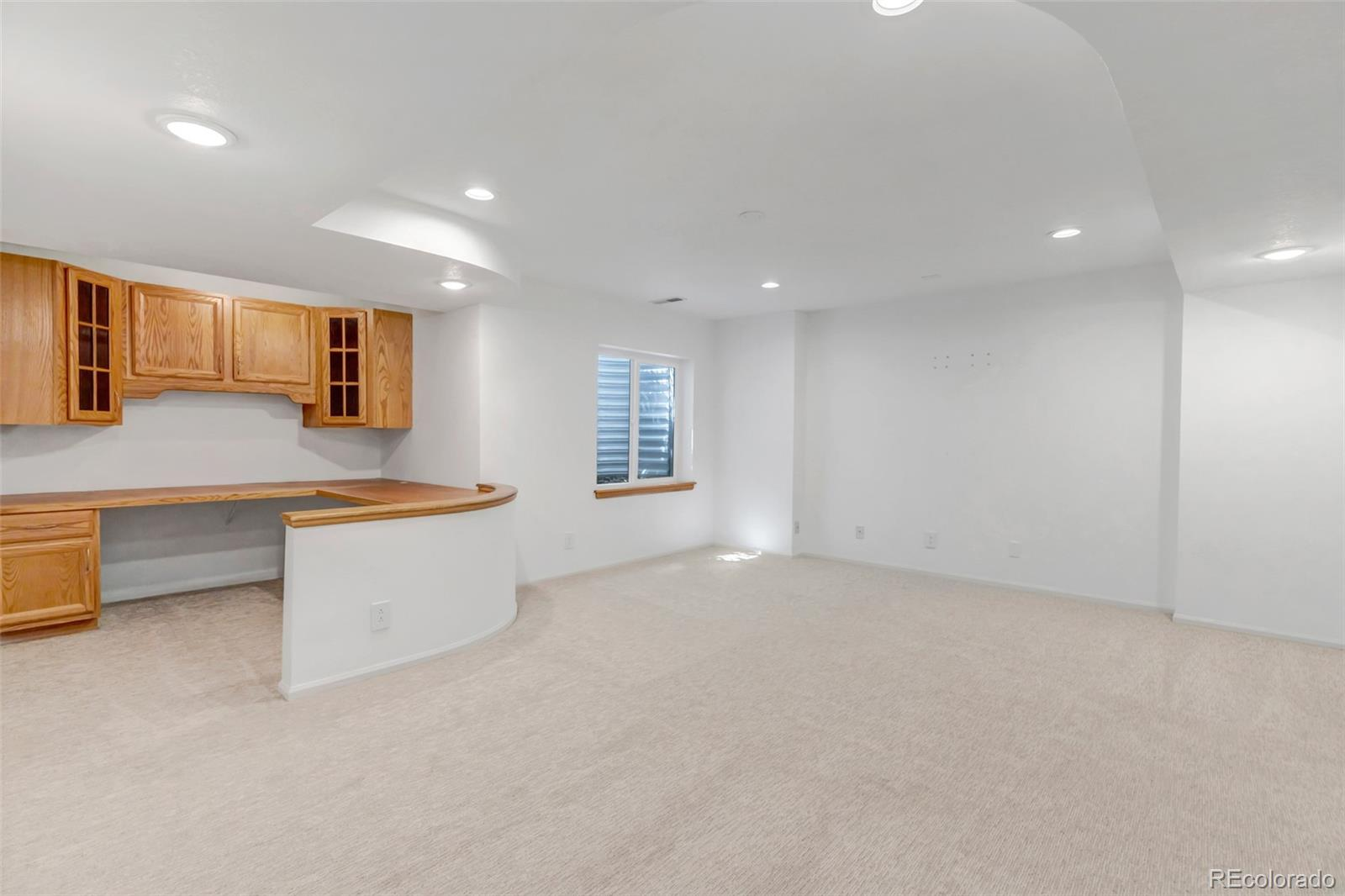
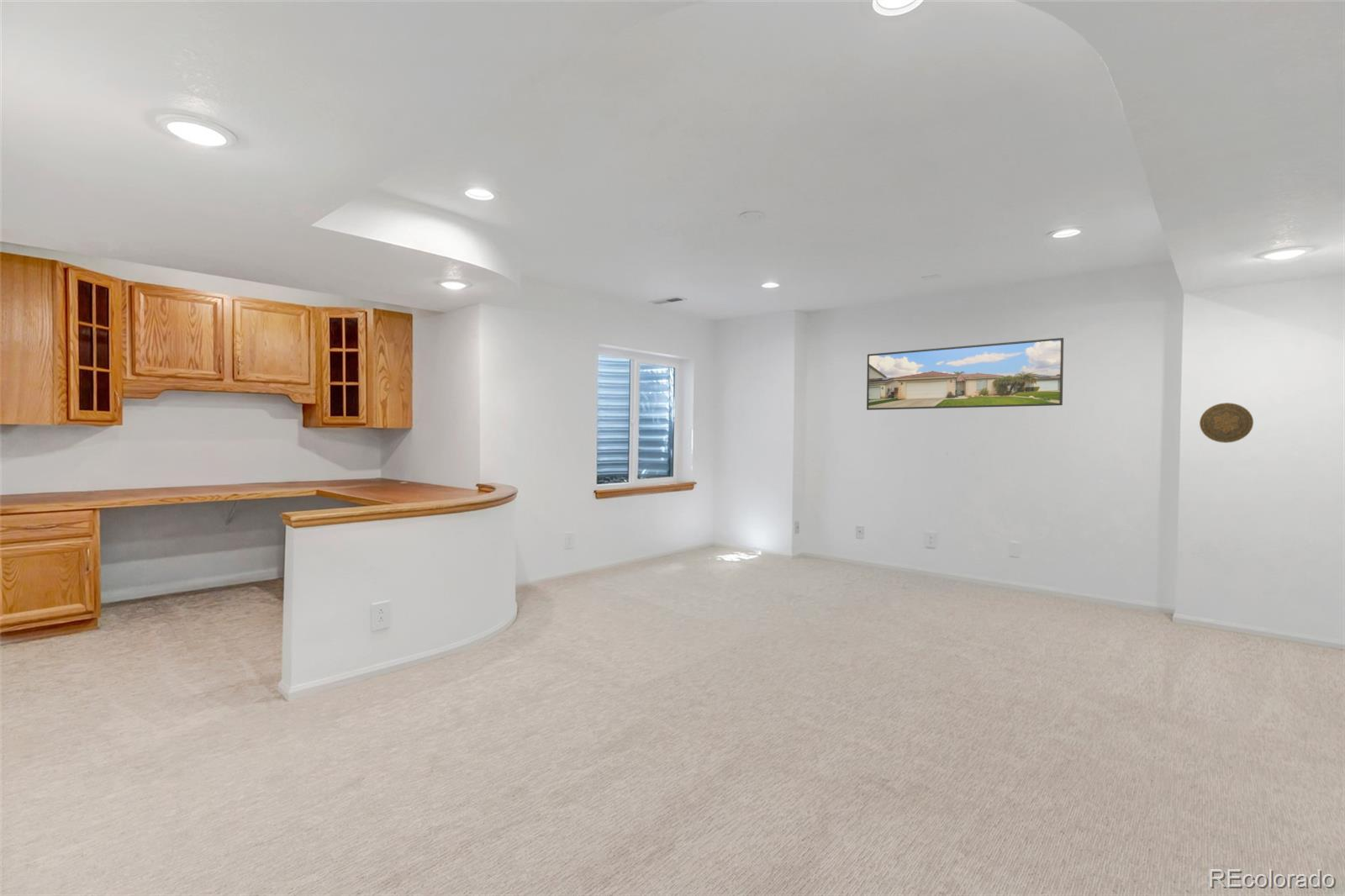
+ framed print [866,337,1064,411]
+ decorative plate [1199,402,1254,444]
